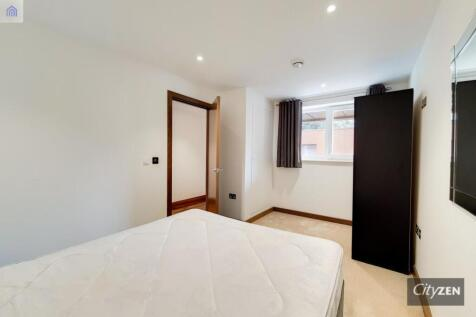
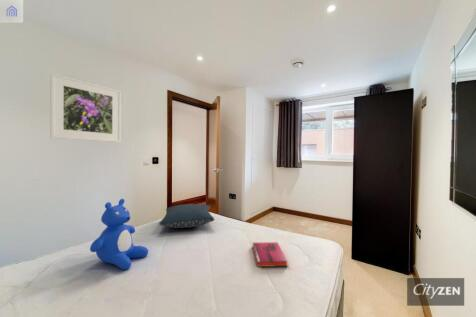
+ hardback book [252,241,289,268]
+ pillow [158,203,215,229]
+ teddy bear [89,198,149,271]
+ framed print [49,72,122,143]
